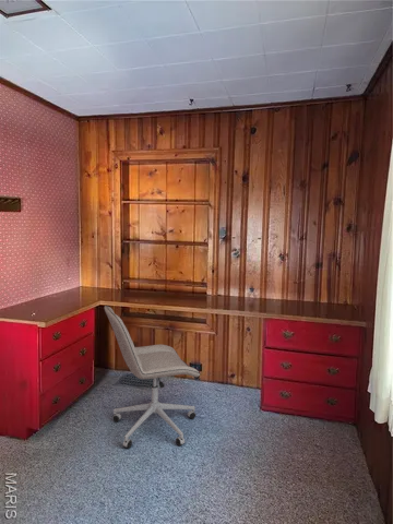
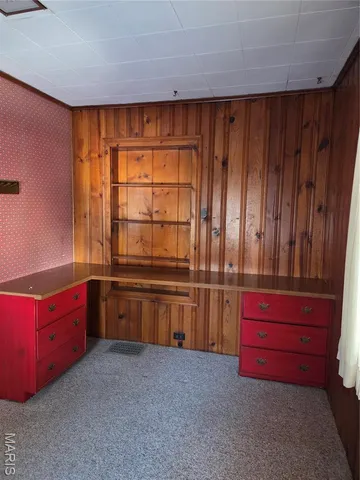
- office chair [104,305,201,450]
